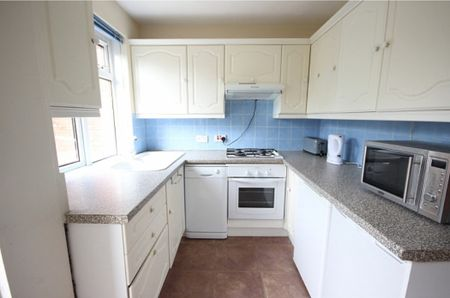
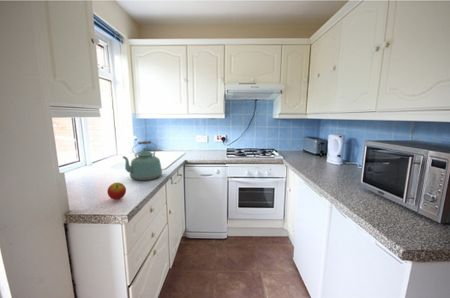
+ apple [106,182,127,201]
+ kettle [122,140,163,181]
